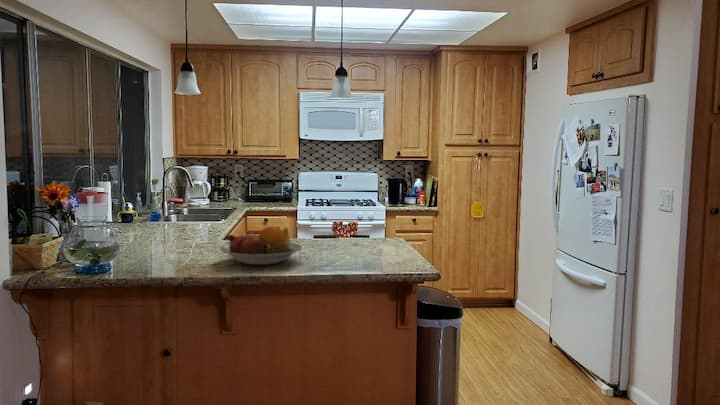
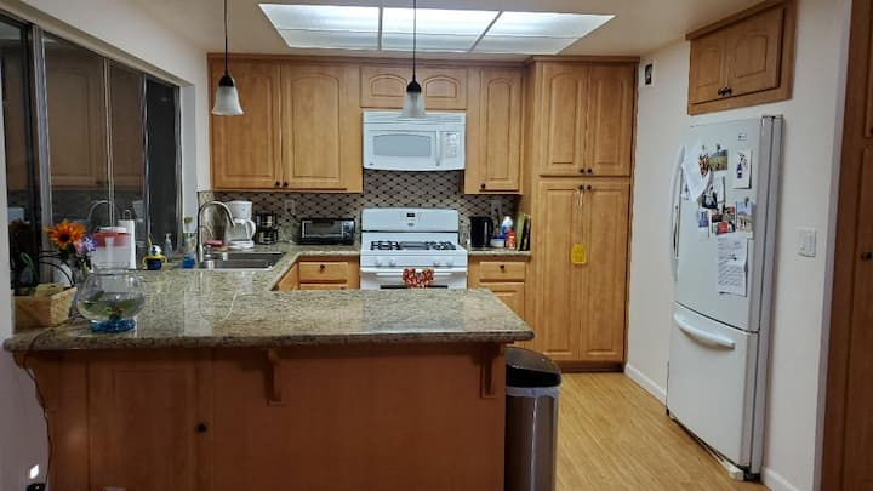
- fruit bowl [219,225,303,266]
